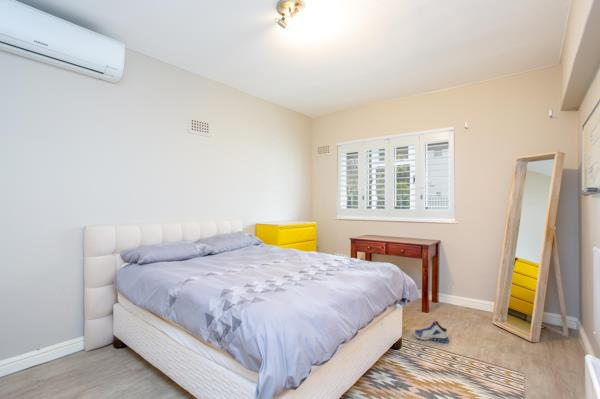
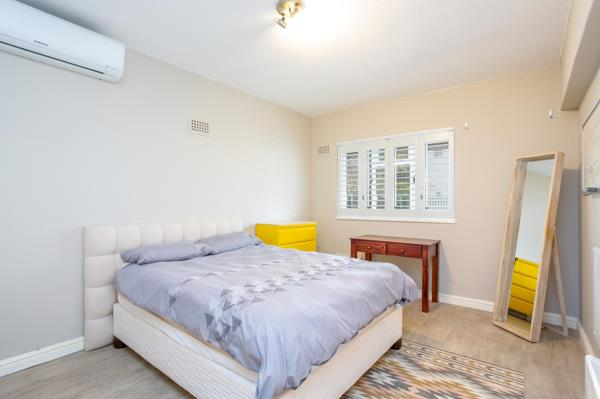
- sneaker [414,320,450,344]
